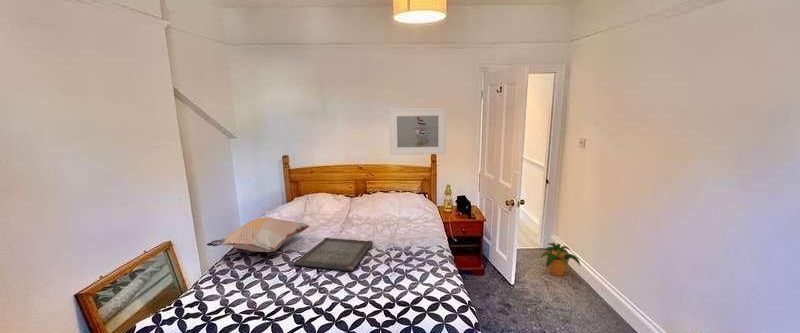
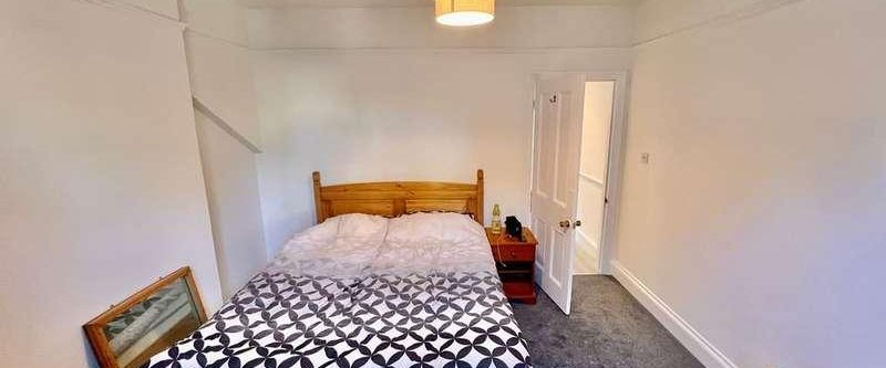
- potted plant [540,241,582,276]
- decorative pillow [206,217,310,253]
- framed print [388,107,447,156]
- serving tray [293,237,374,272]
